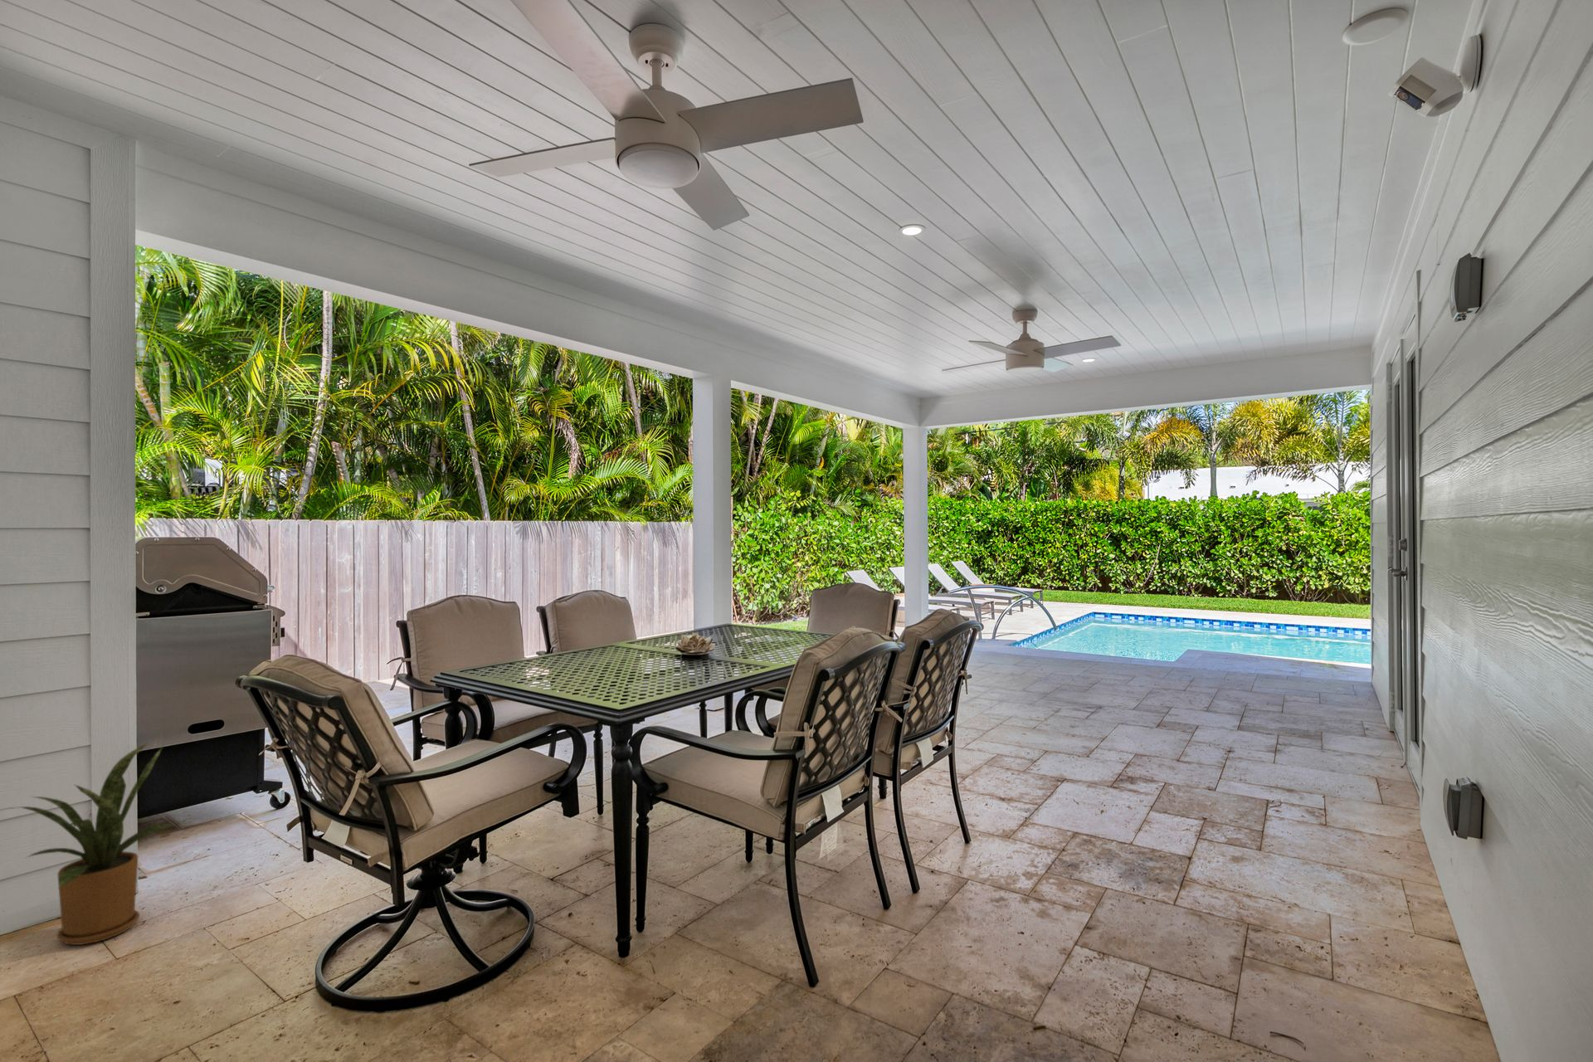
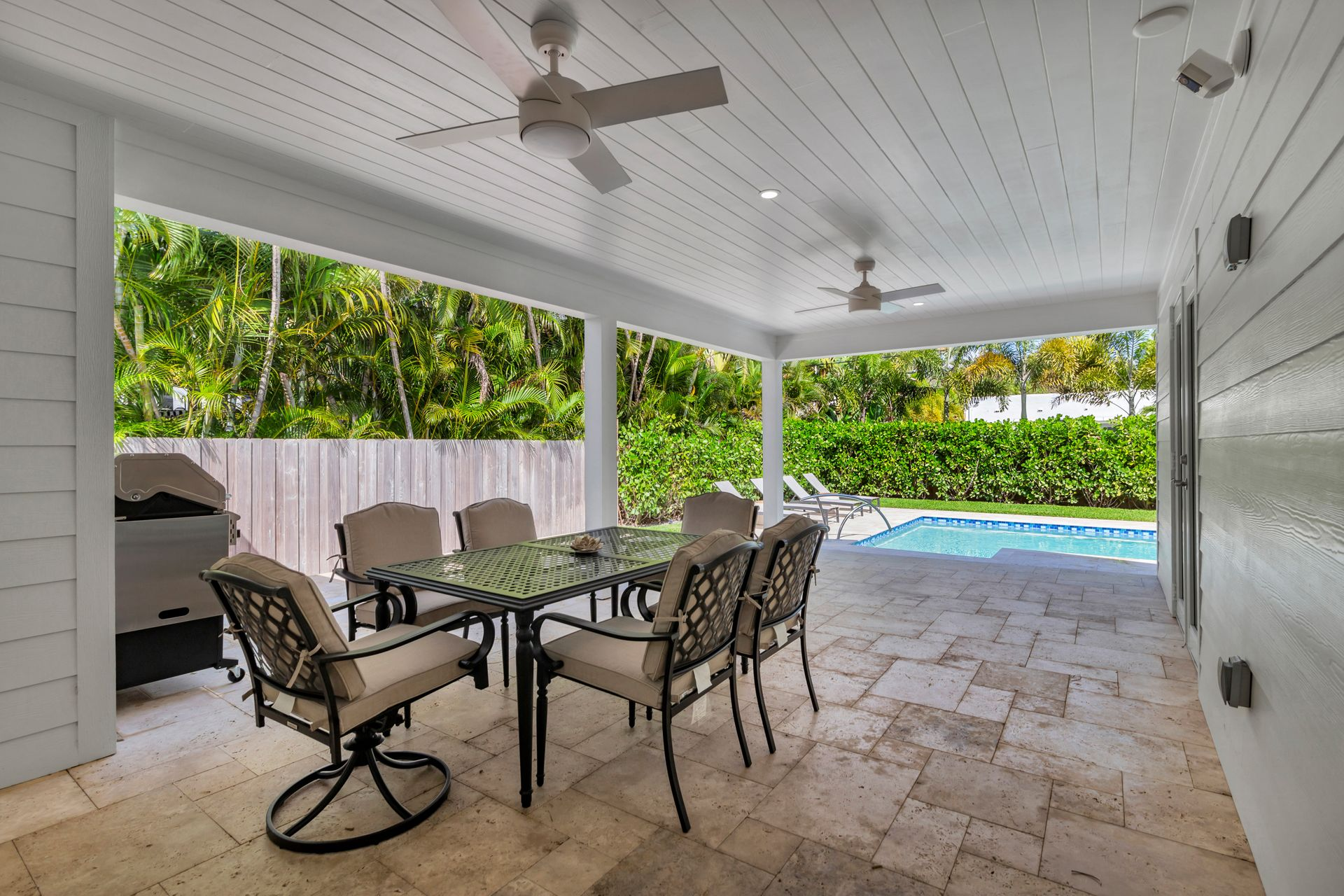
- house plant [0,742,179,946]
